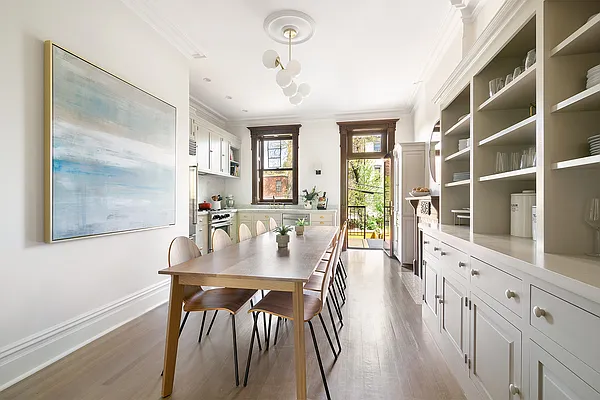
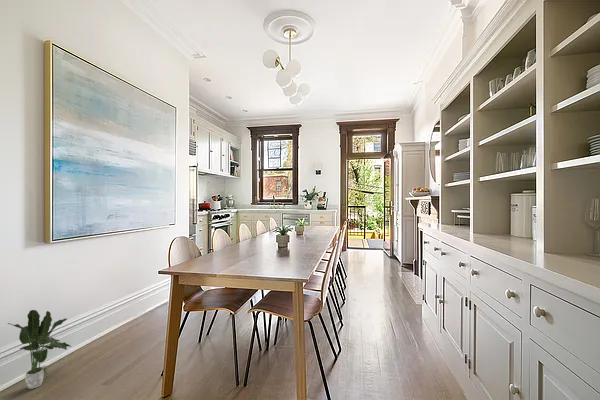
+ potted plant [7,309,73,390]
